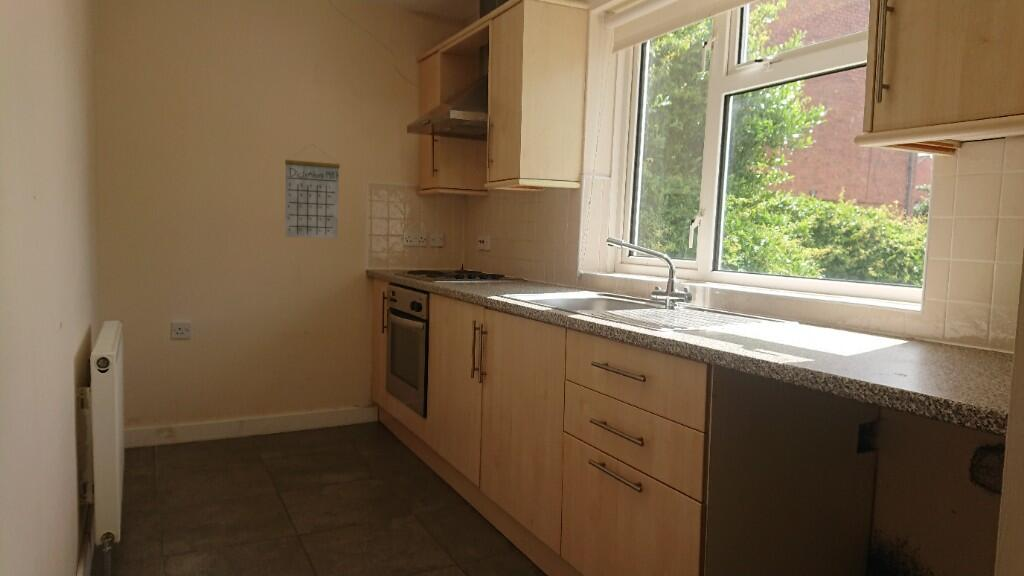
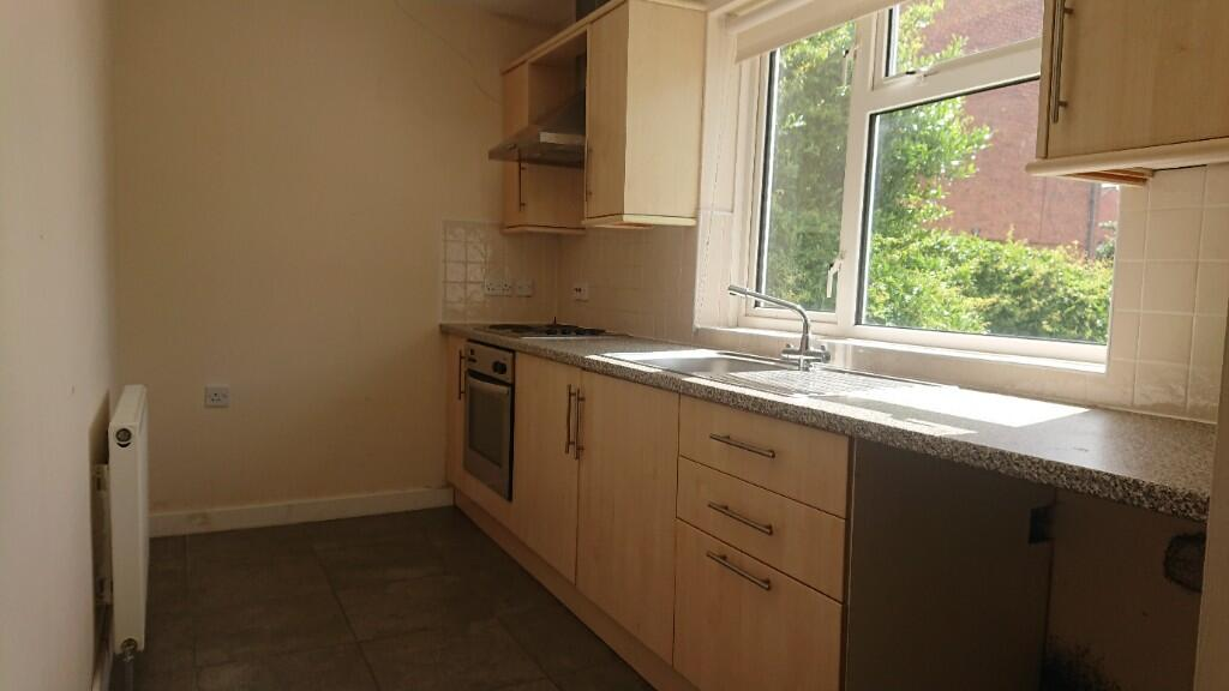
- calendar [284,144,341,239]
